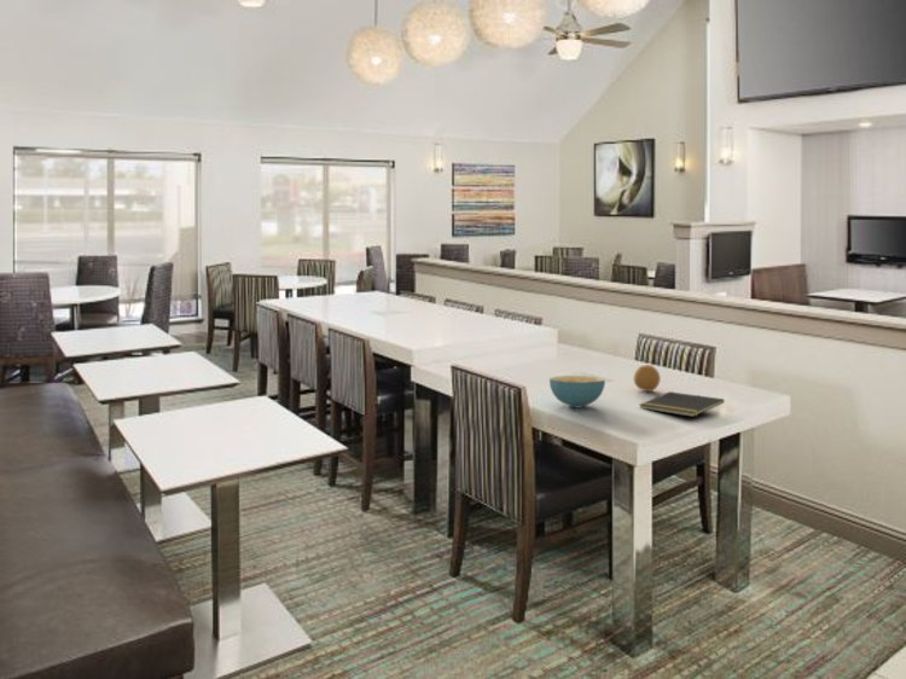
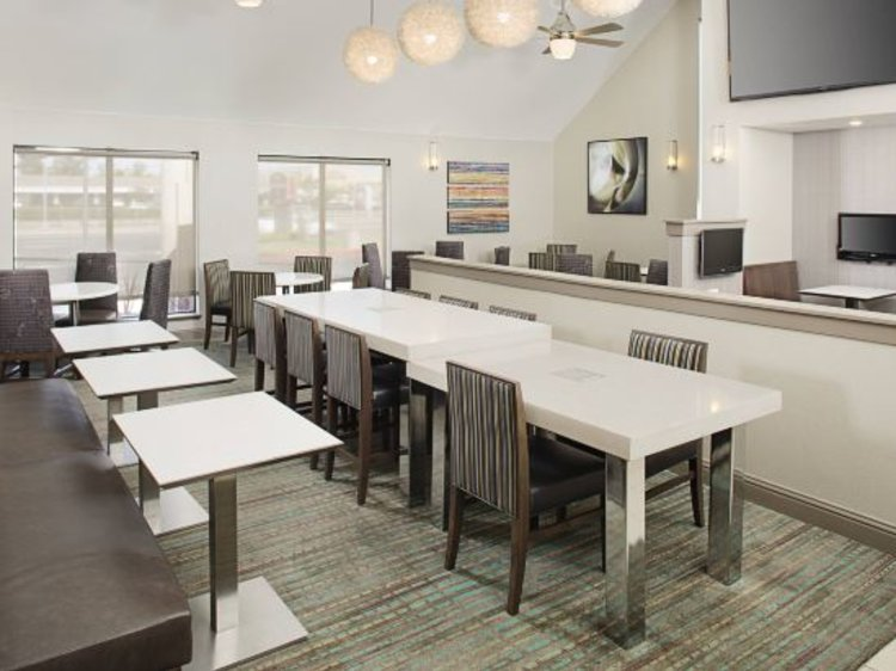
- cereal bowl [548,375,606,408]
- fruit [633,364,662,393]
- notepad [639,390,725,418]
